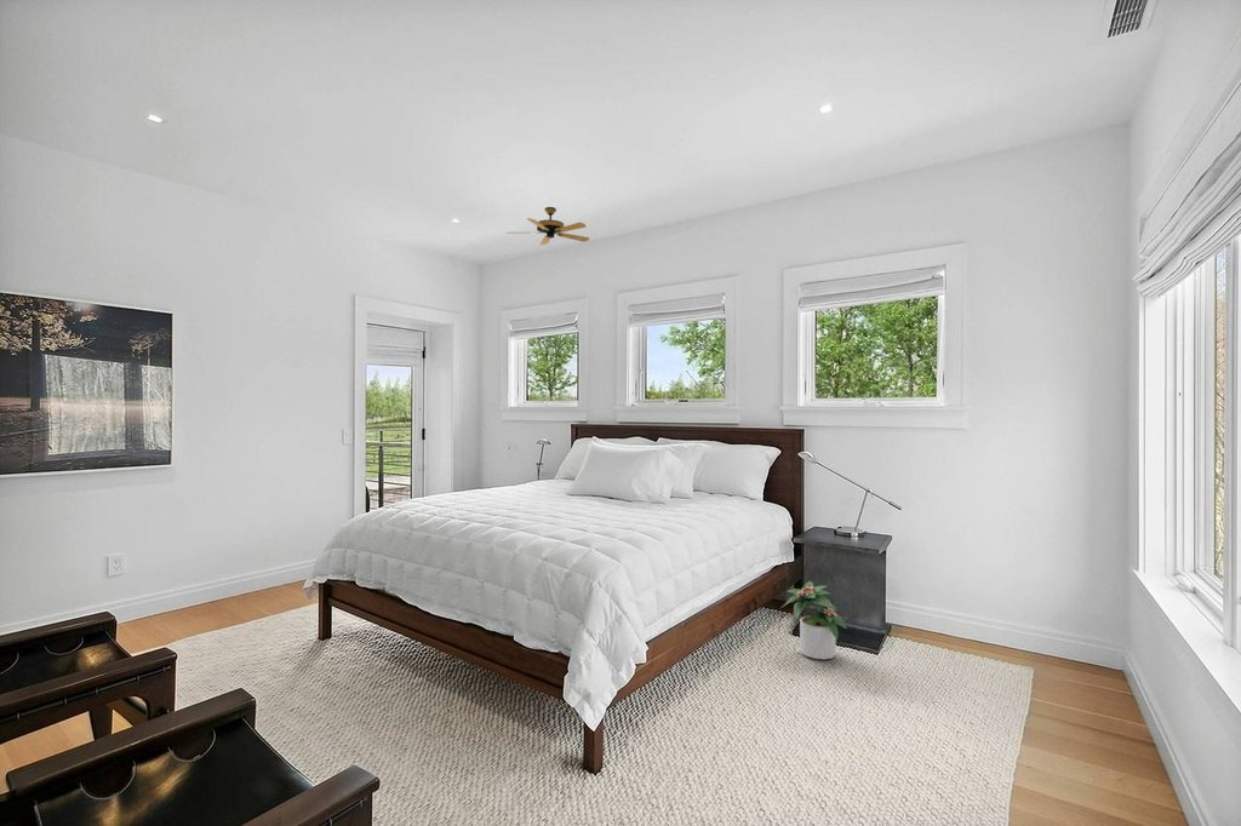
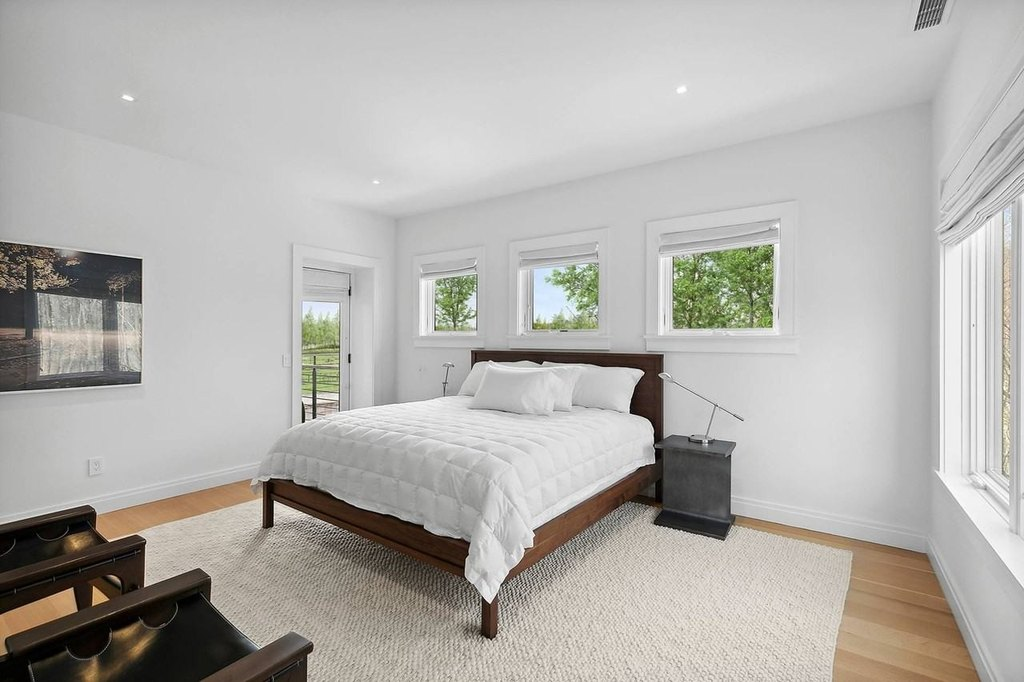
- potted plant [782,580,848,660]
- ceiling fan [505,206,590,246]
